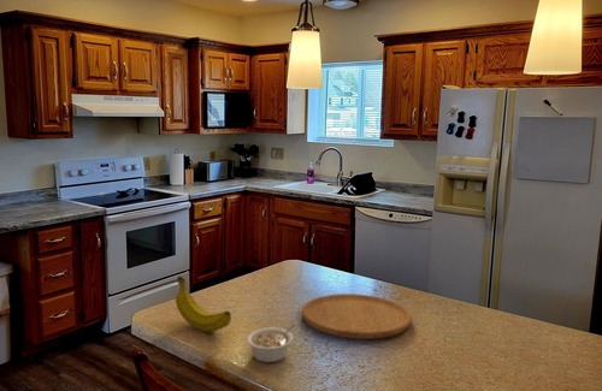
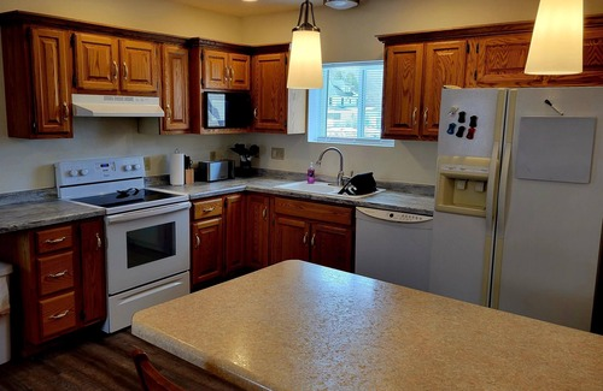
- fruit [175,276,232,332]
- legume [246,324,297,363]
- cutting board [300,292,413,340]
